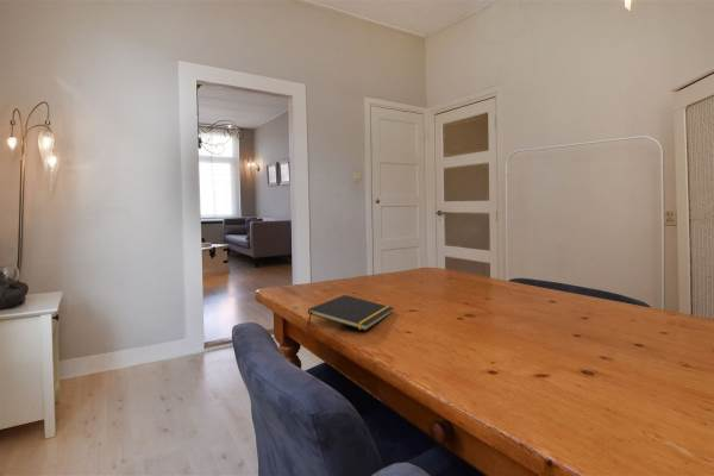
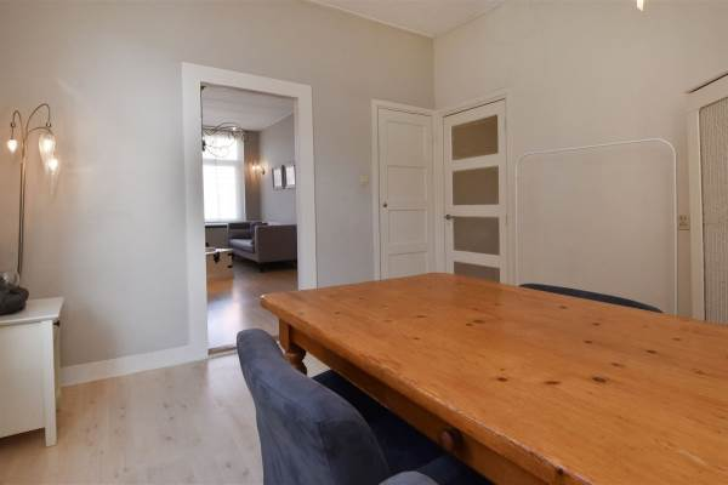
- notepad [307,294,394,332]
